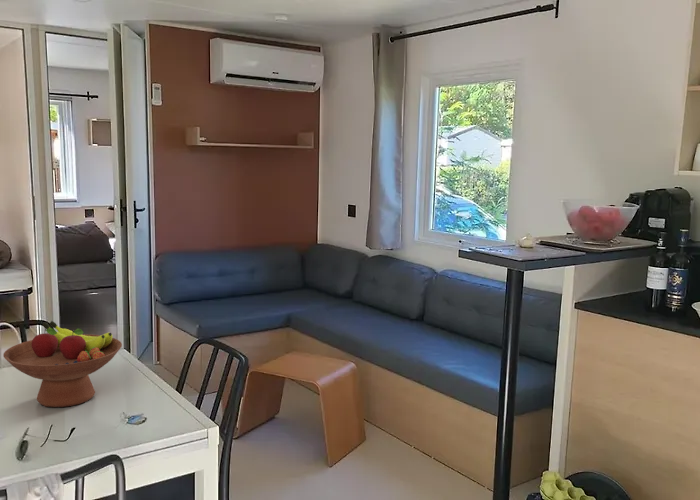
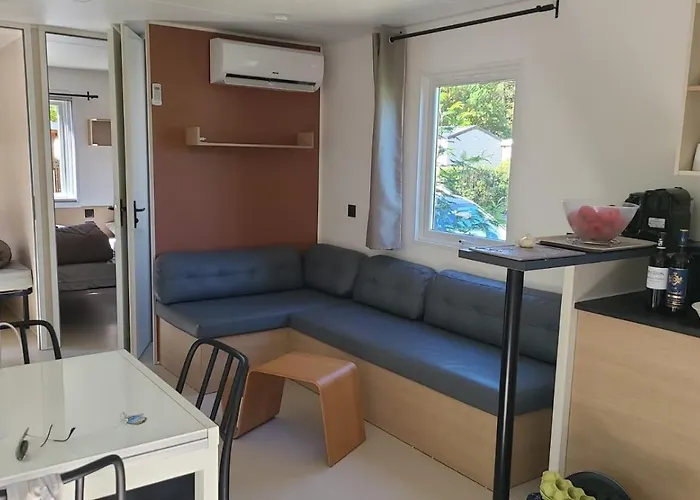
- fruit bowl [2,320,123,408]
